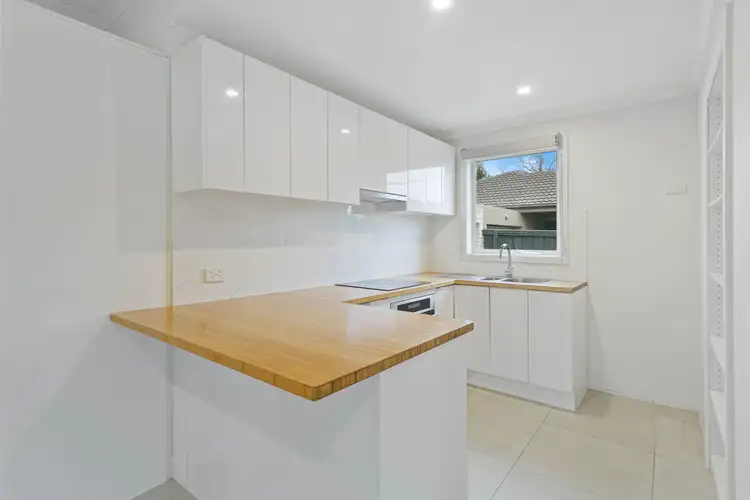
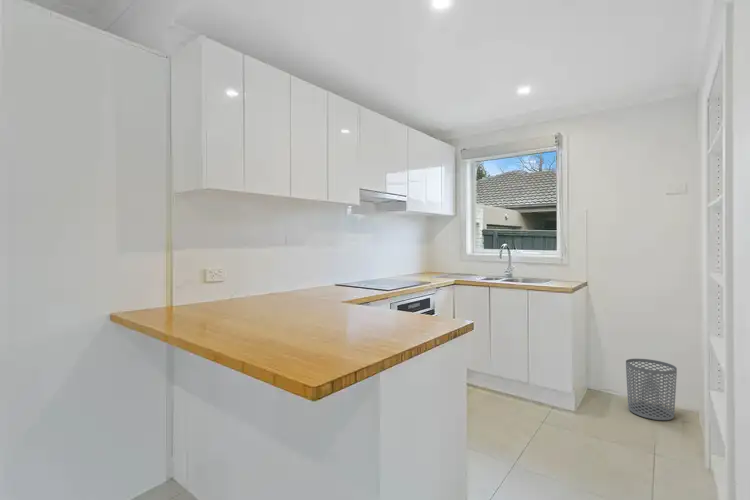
+ waste bin [625,358,678,421]
